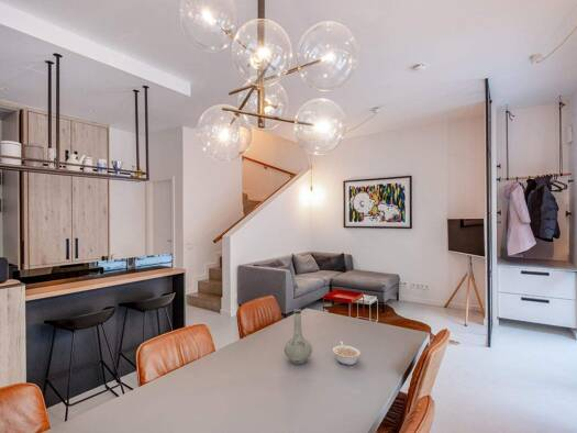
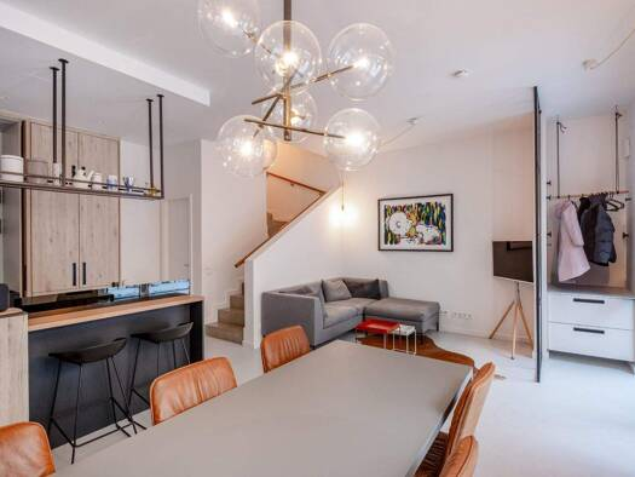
- legume [332,341,362,366]
- vase [284,308,313,365]
